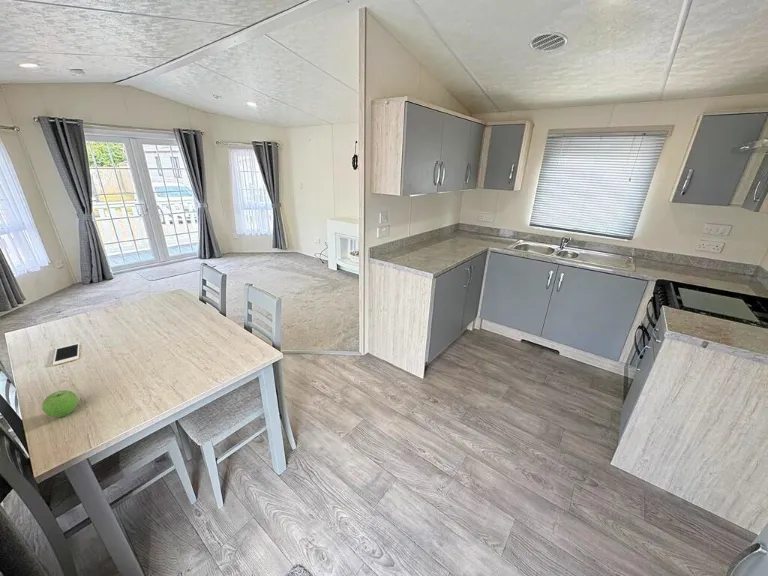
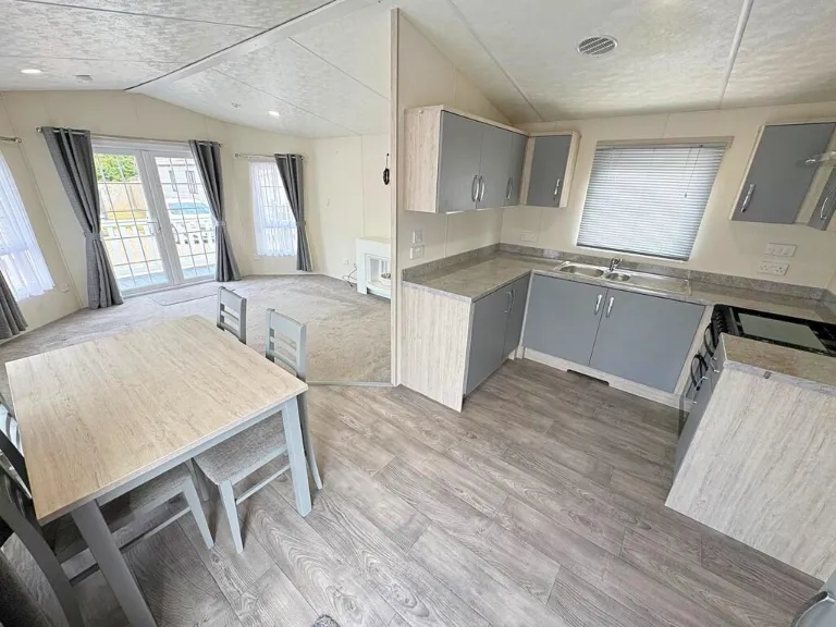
- cell phone [52,342,81,366]
- fruit [41,389,79,418]
